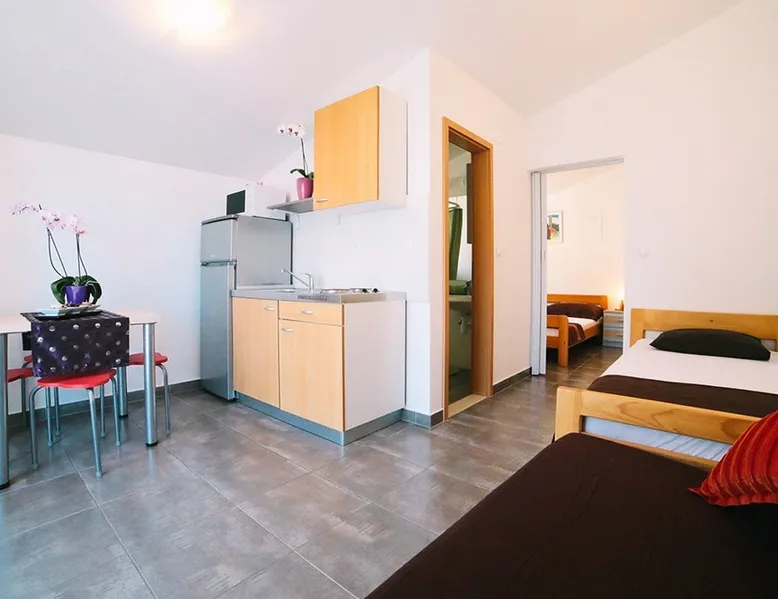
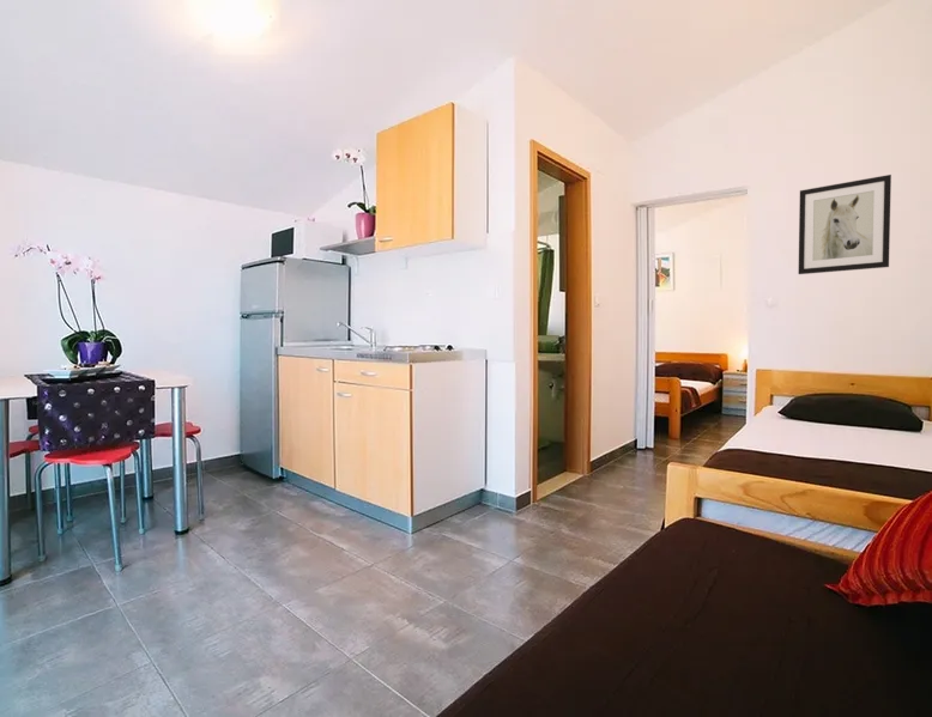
+ wall art [797,174,892,275]
